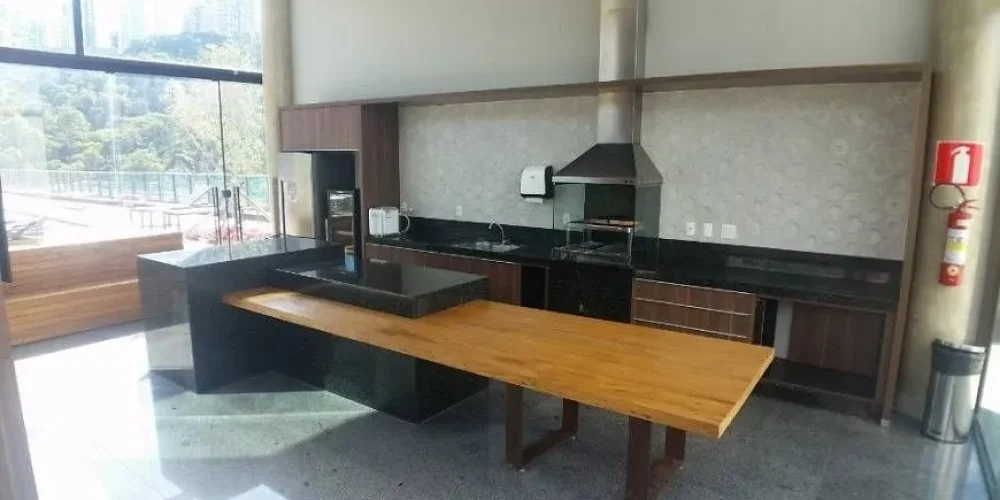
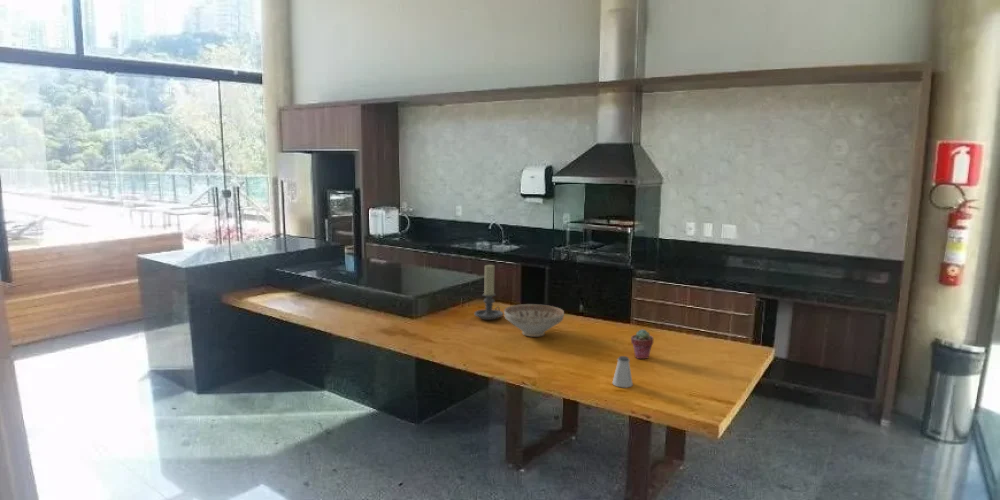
+ decorative bowl [503,303,565,338]
+ candle holder [473,263,504,321]
+ saltshaker [611,355,634,388]
+ potted succulent [630,328,654,360]
